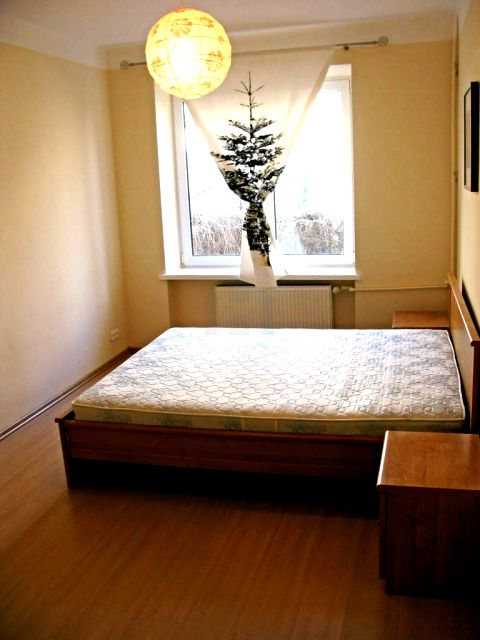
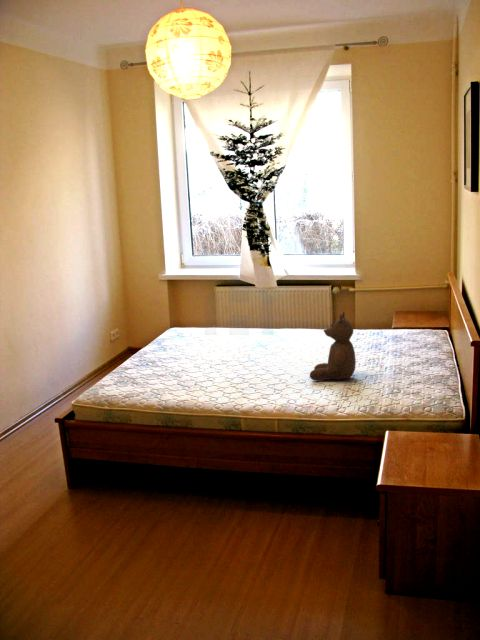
+ teddy bear [309,310,357,381]
